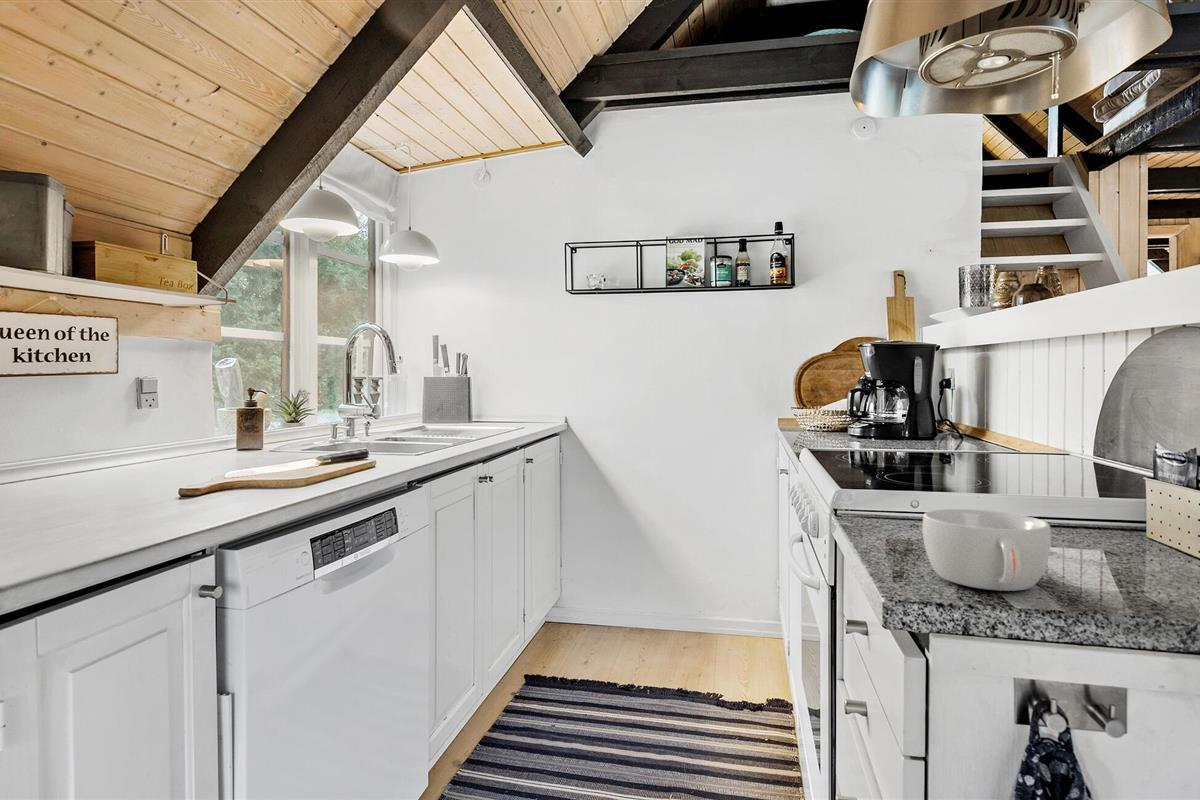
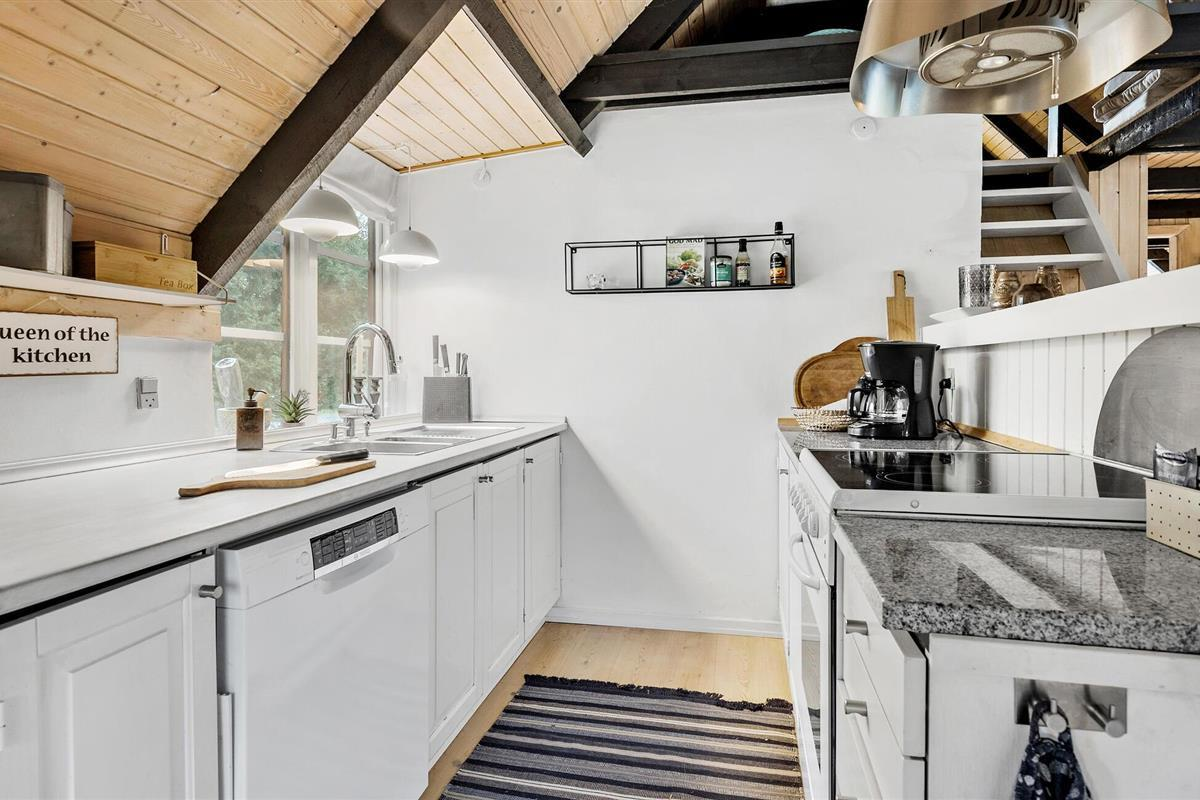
- bowl [921,508,1052,592]
